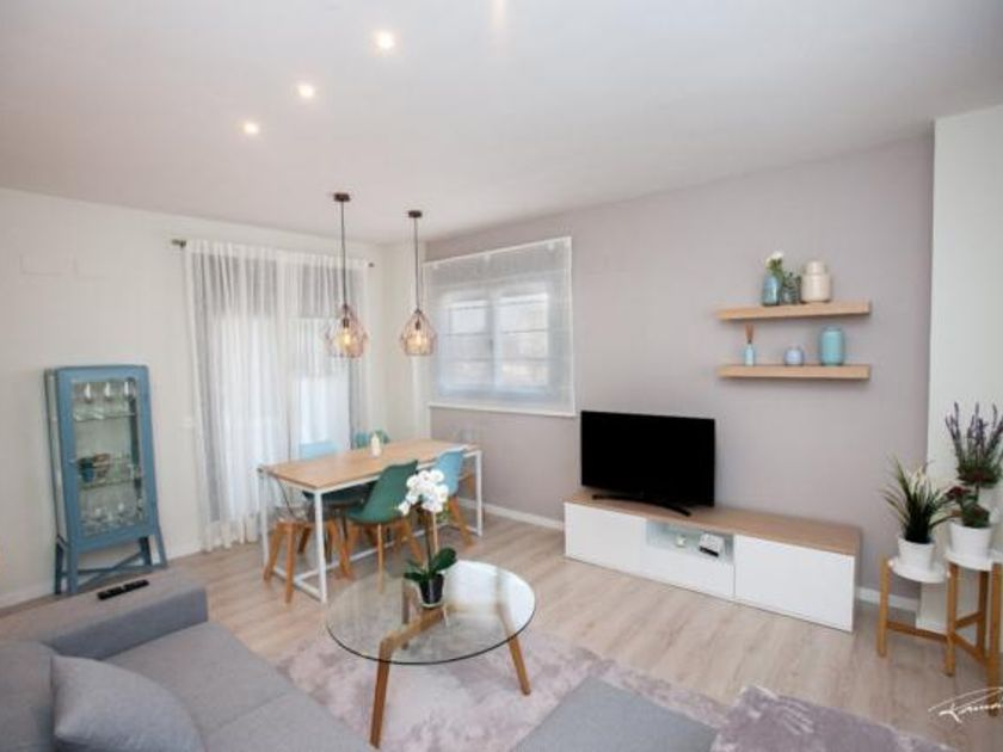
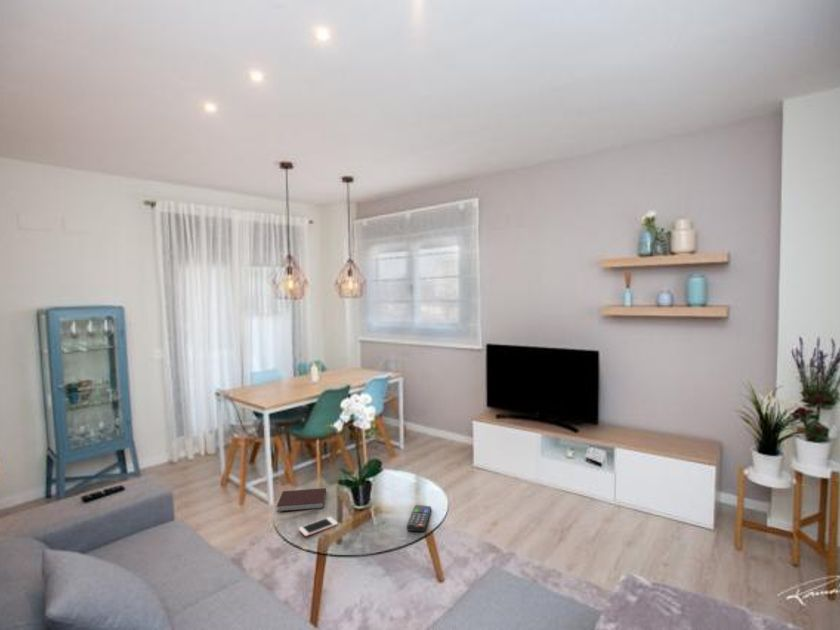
+ notebook [276,487,327,513]
+ cell phone [298,516,339,537]
+ remote control [406,504,432,533]
